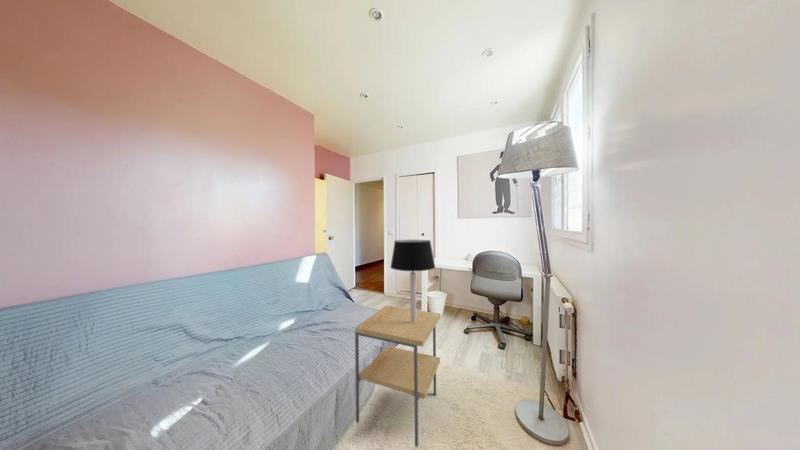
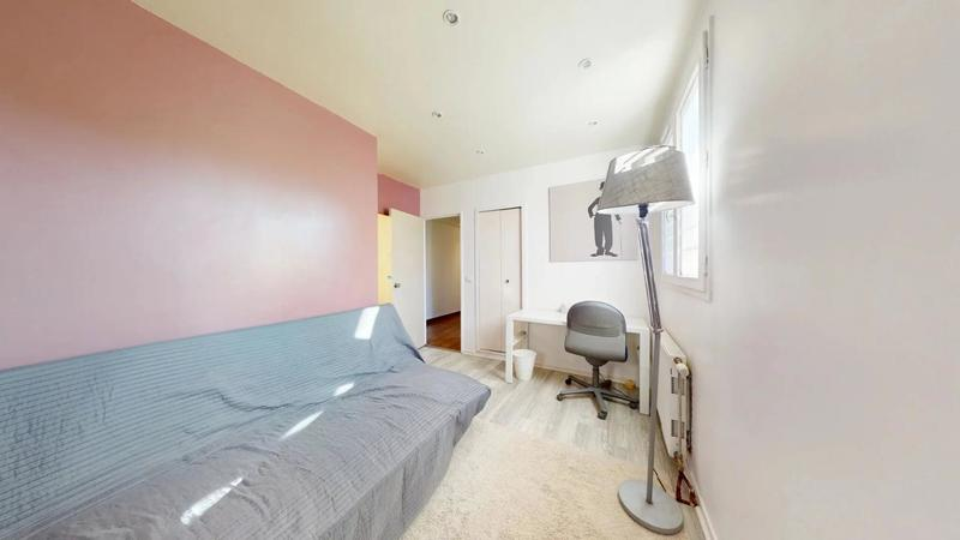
- side table [354,305,441,448]
- table lamp [389,239,436,323]
